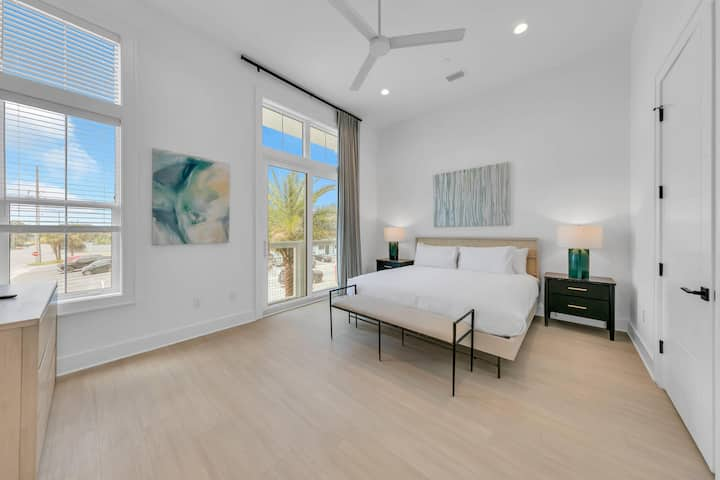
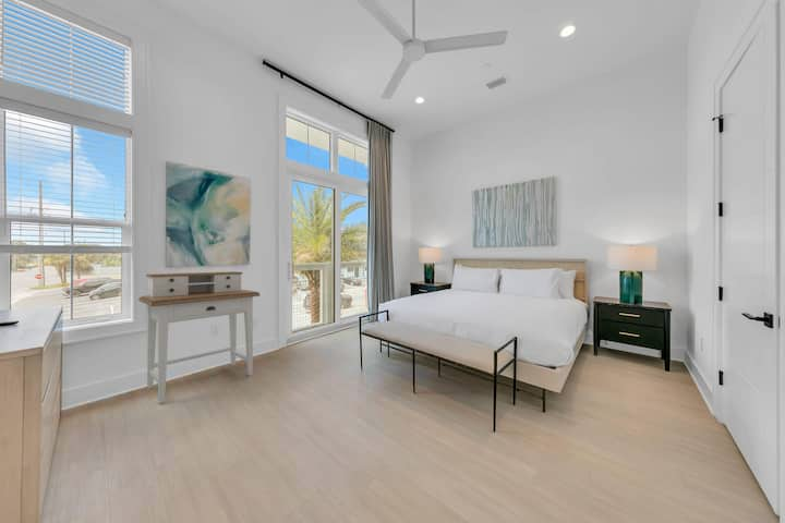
+ desk [137,270,261,404]
